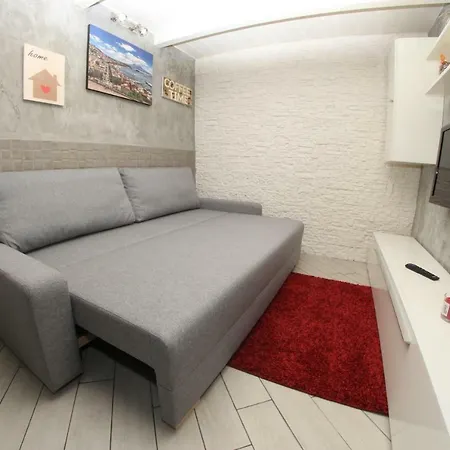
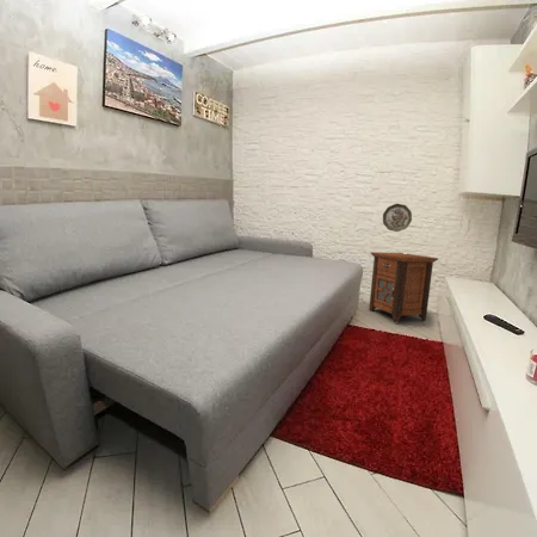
+ nightstand [368,251,439,323]
+ decorative plate [382,203,413,233]
